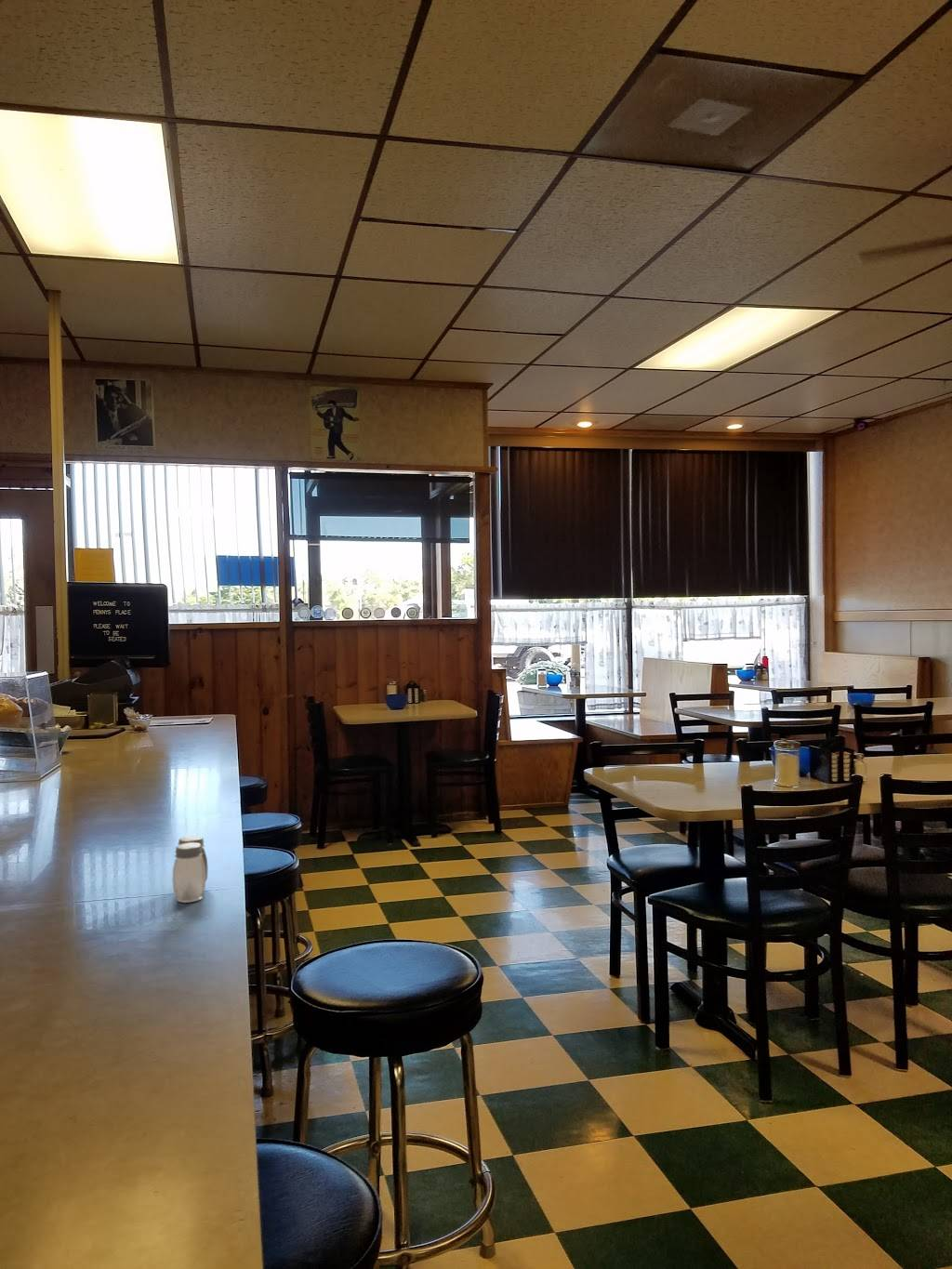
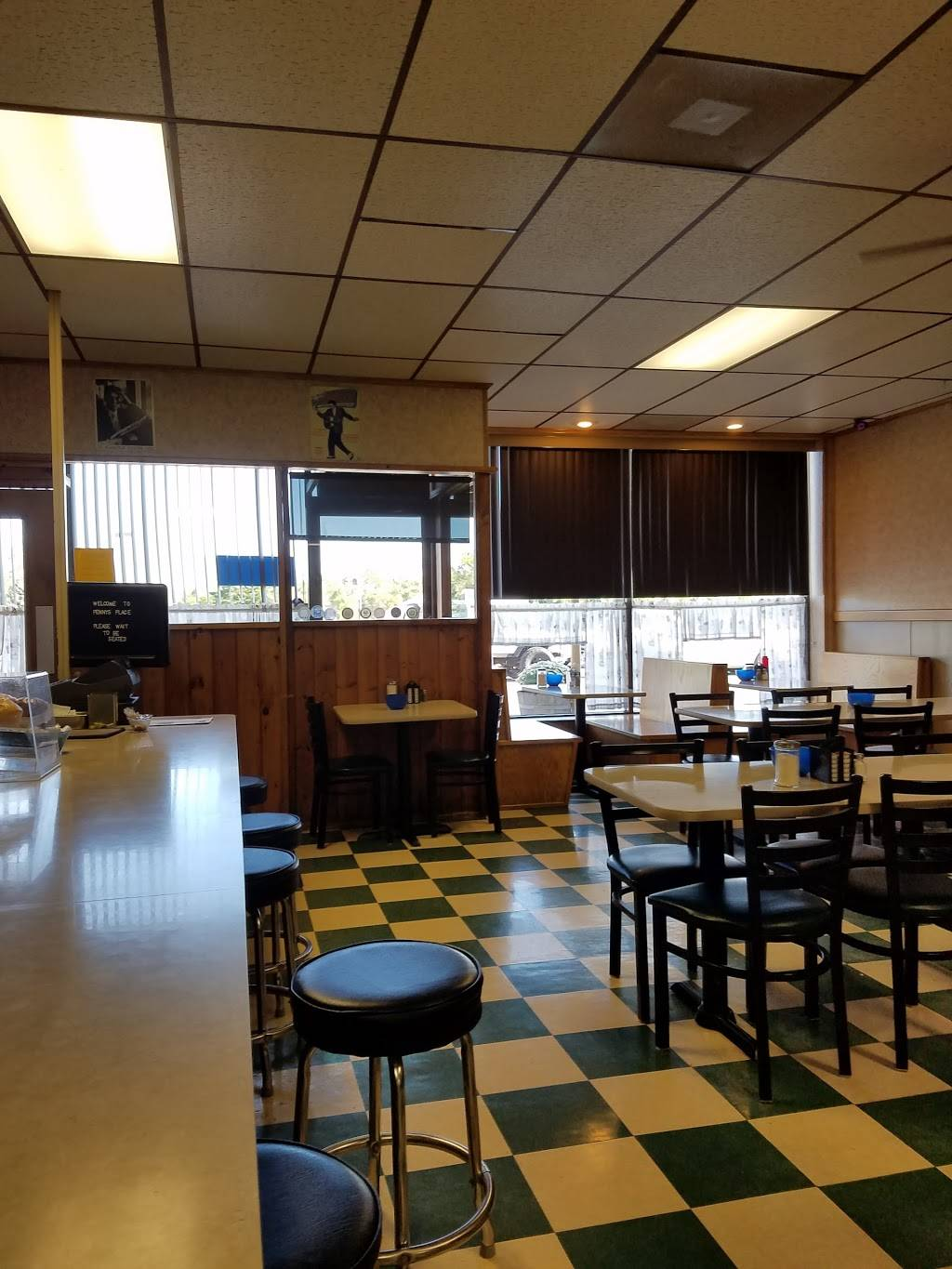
- salt and pepper shaker [172,835,208,904]
